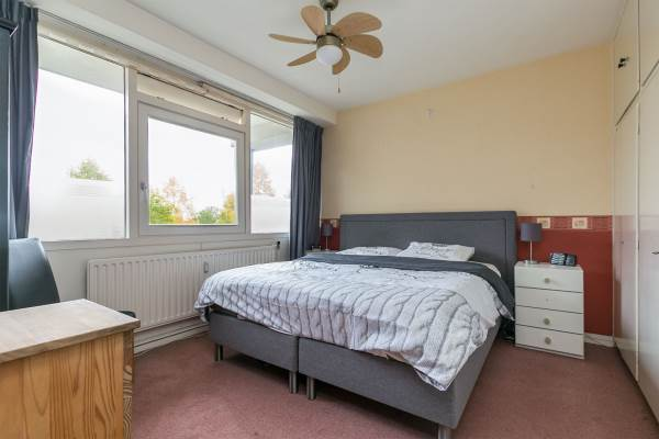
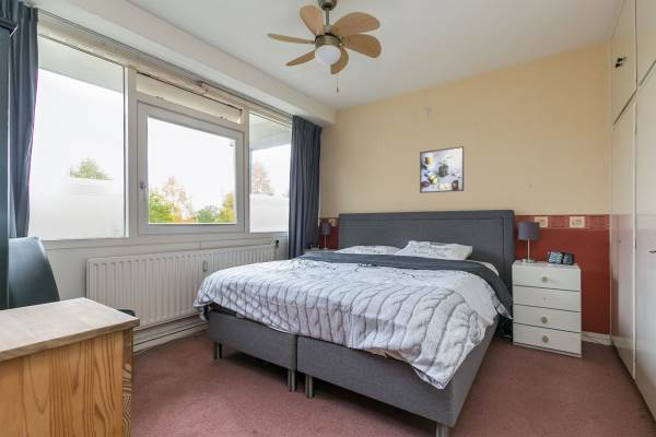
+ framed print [419,145,465,194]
